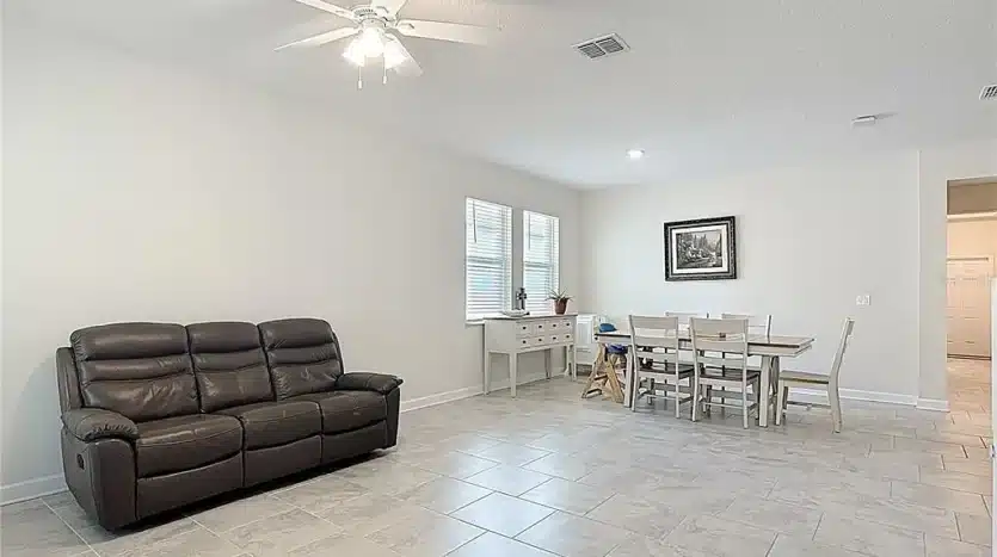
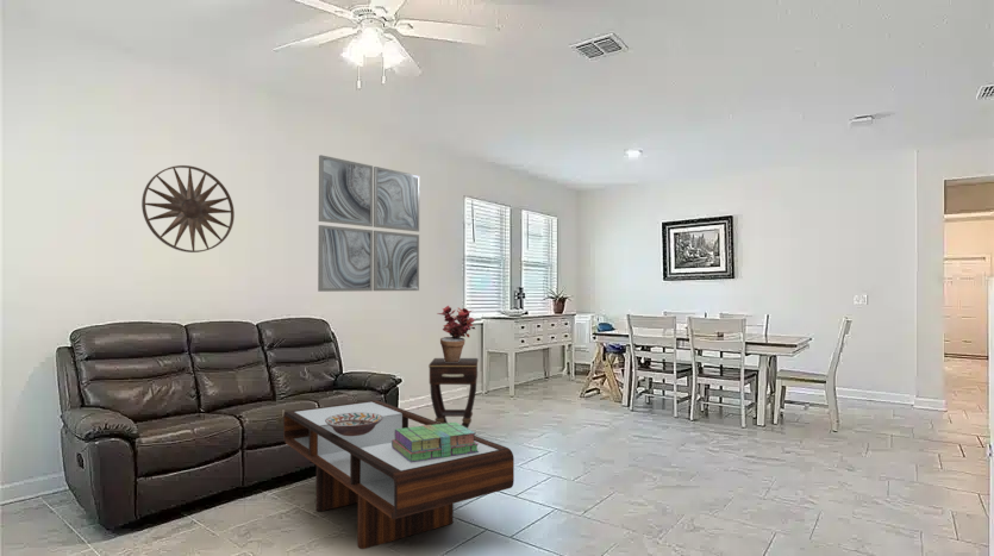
+ wall art [317,154,420,293]
+ wall art [140,164,236,254]
+ coffee table [282,399,515,550]
+ stack of books [392,421,479,462]
+ potted plant [436,305,476,362]
+ side table [427,357,480,429]
+ decorative bowl [325,413,382,436]
